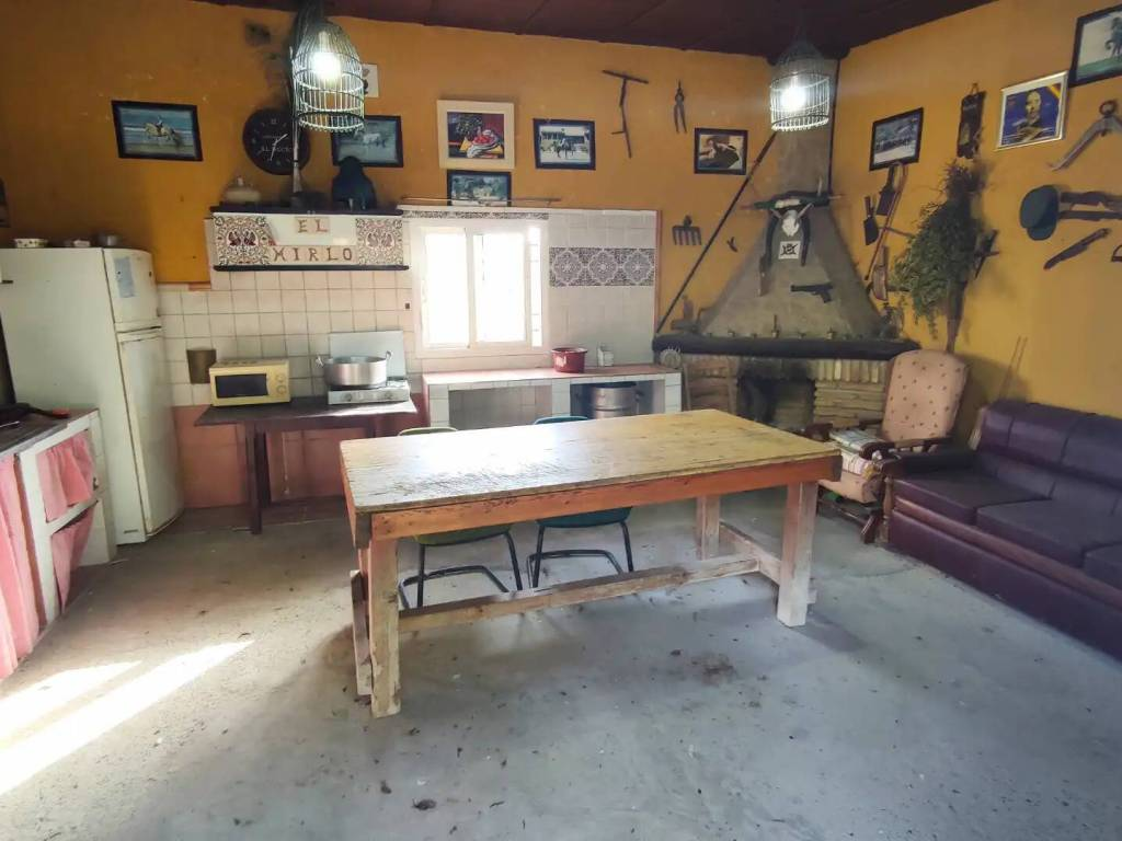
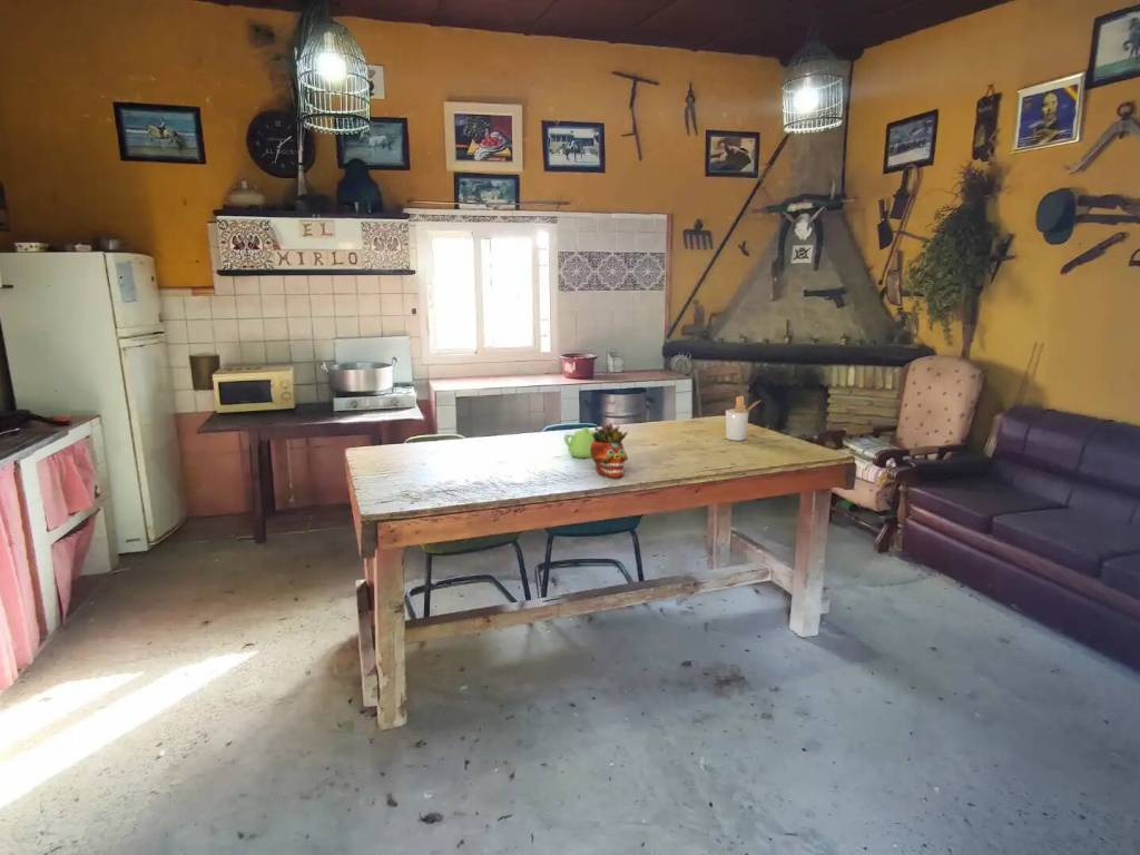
+ teapot [563,426,594,459]
+ succulent planter [590,422,629,479]
+ utensil holder [725,395,763,442]
